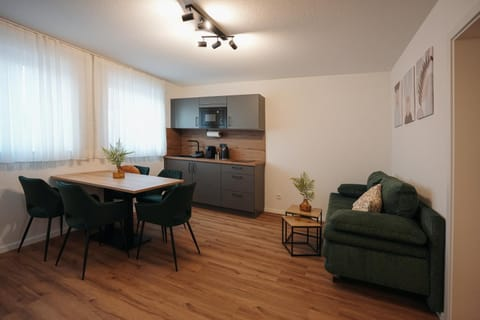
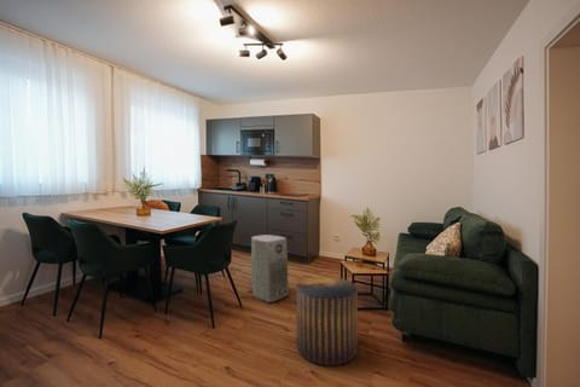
+ air purifier [250,233,290,304]
+ stool [295,276,359,366]
